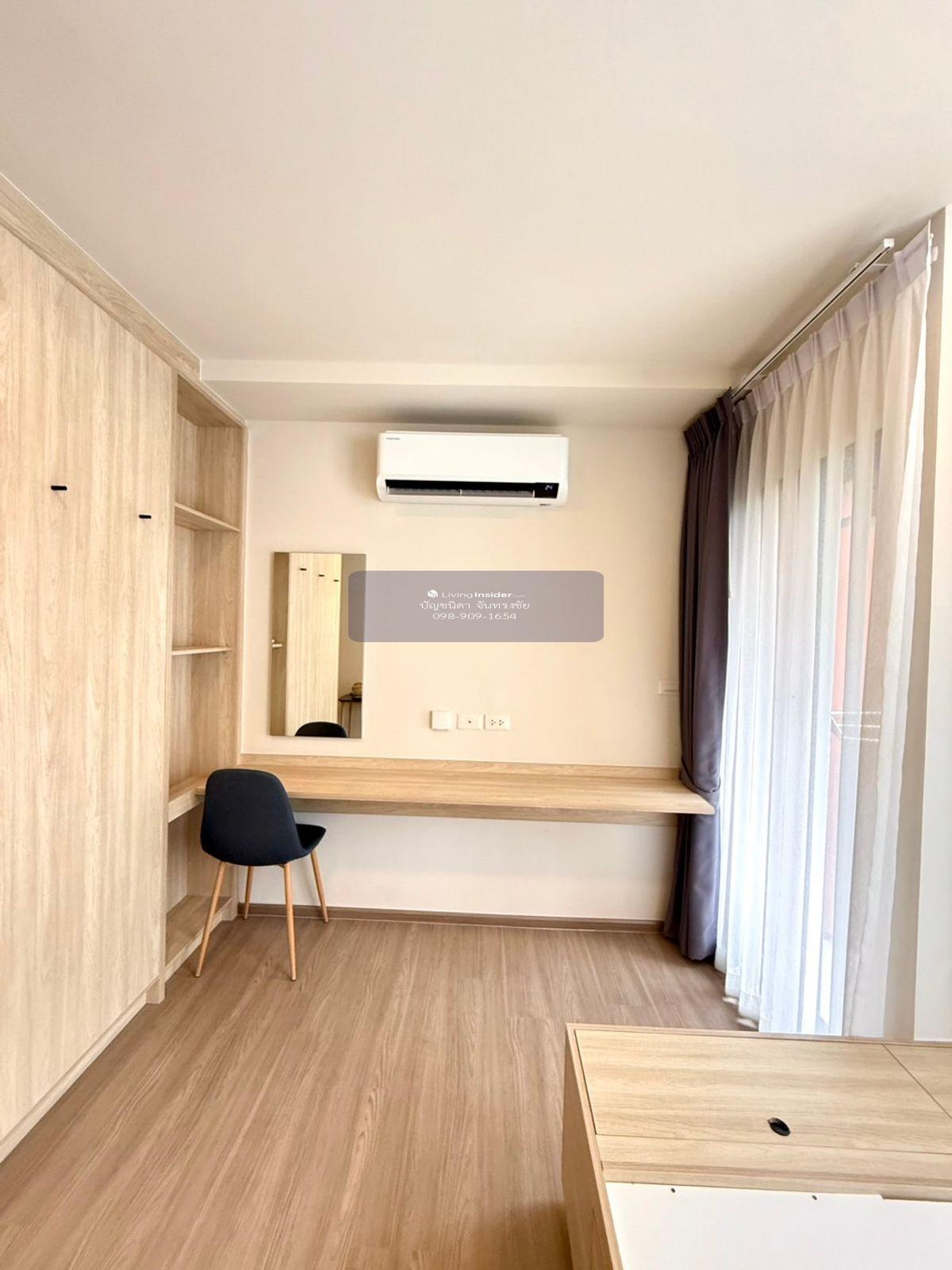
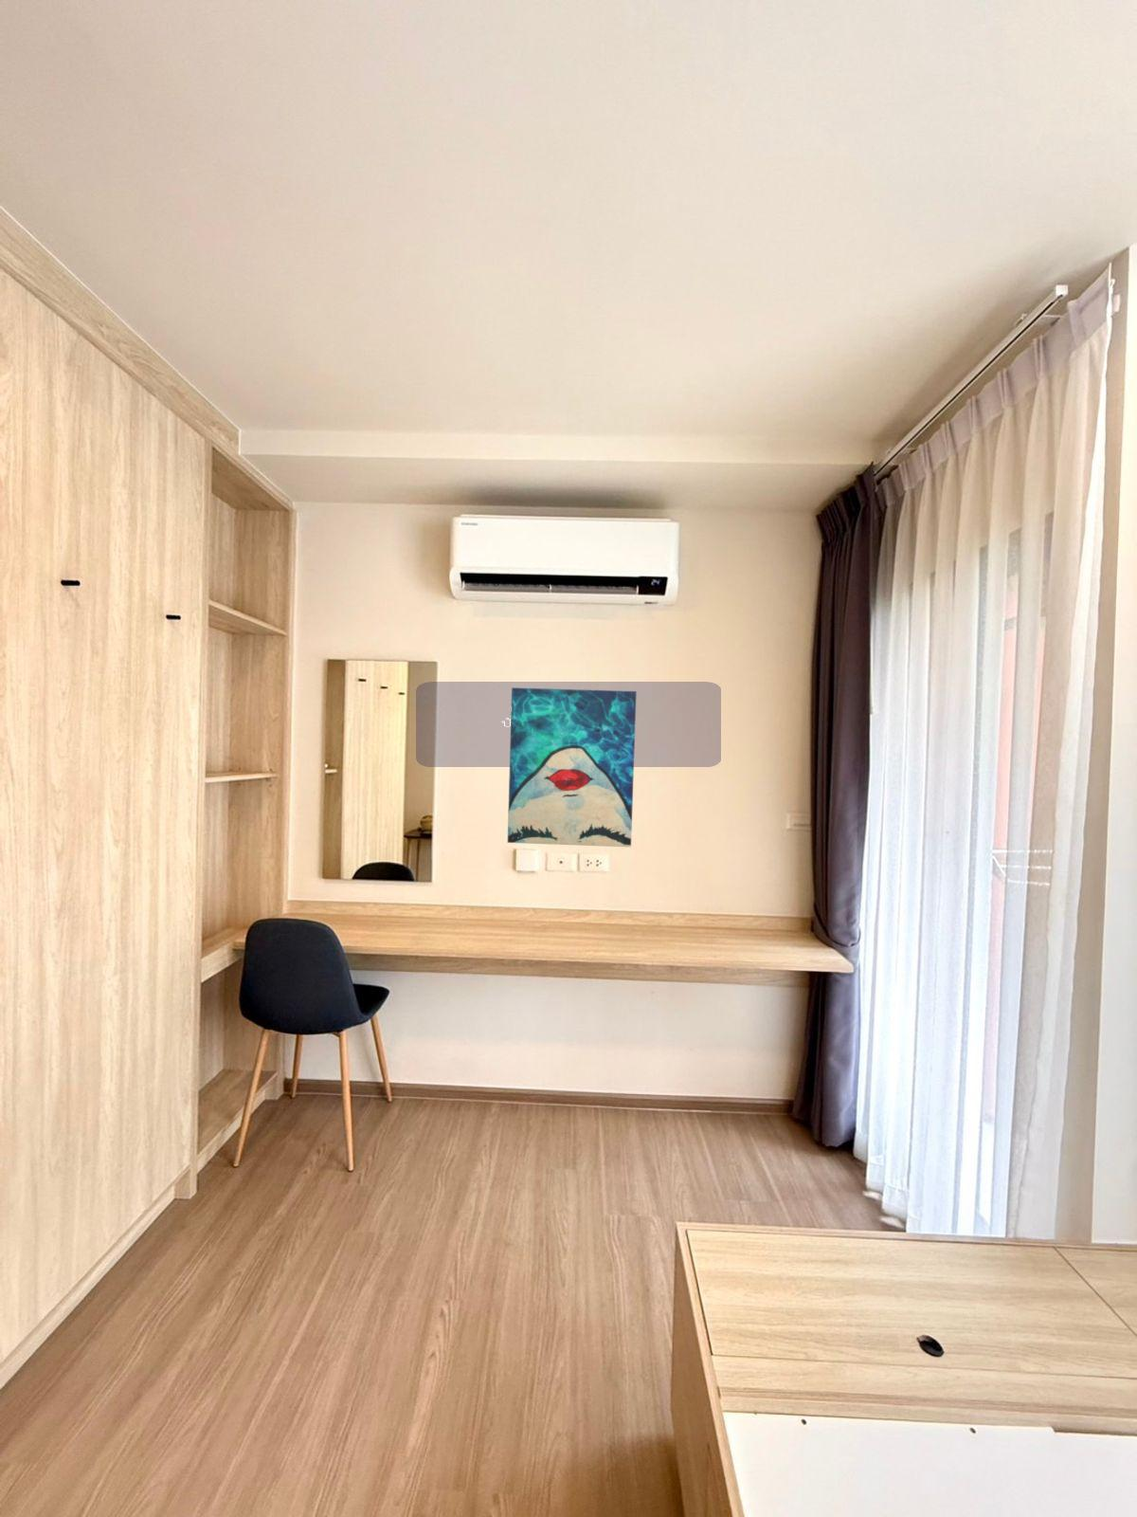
+ wall art [506,687,638,848]
